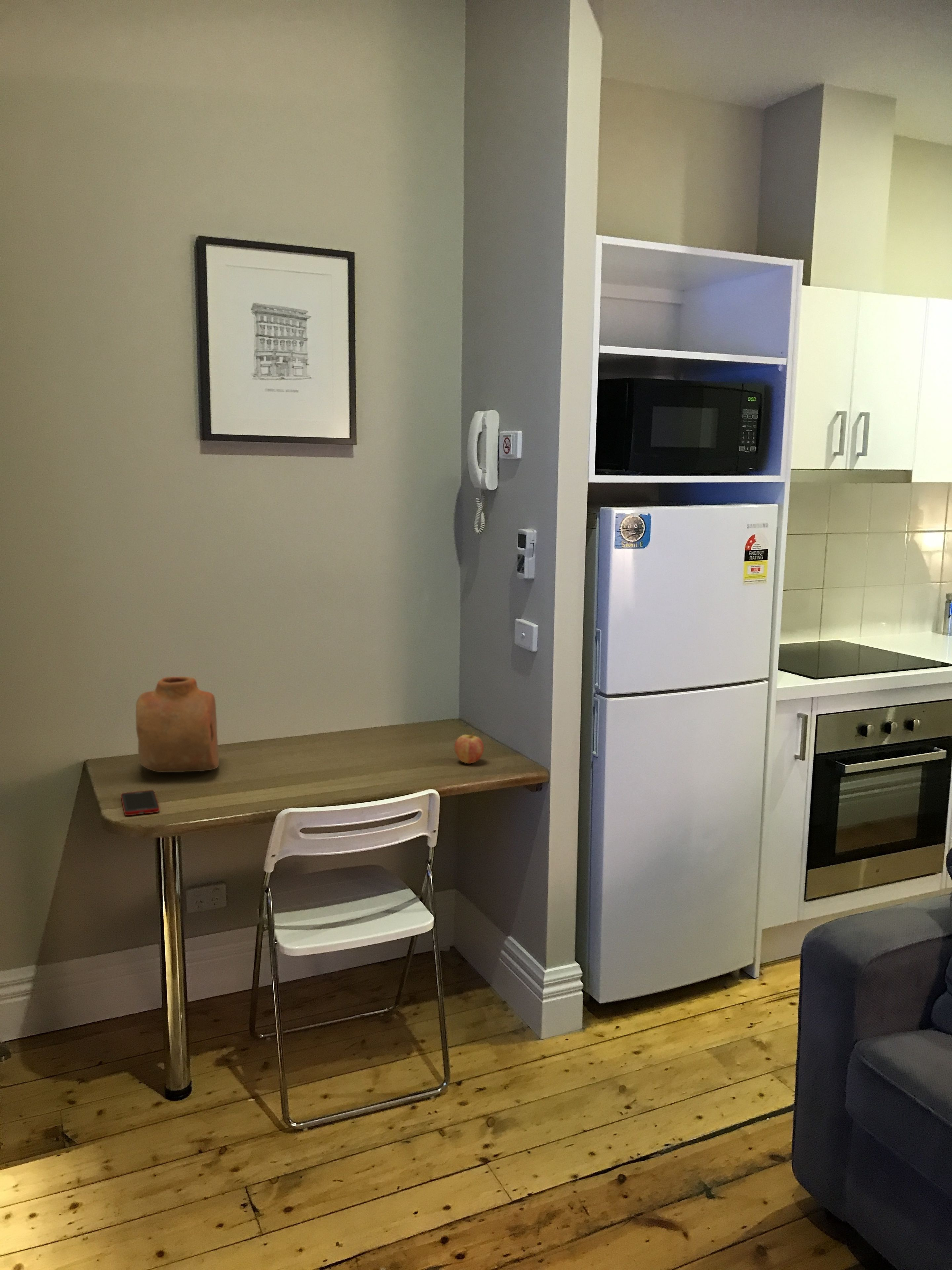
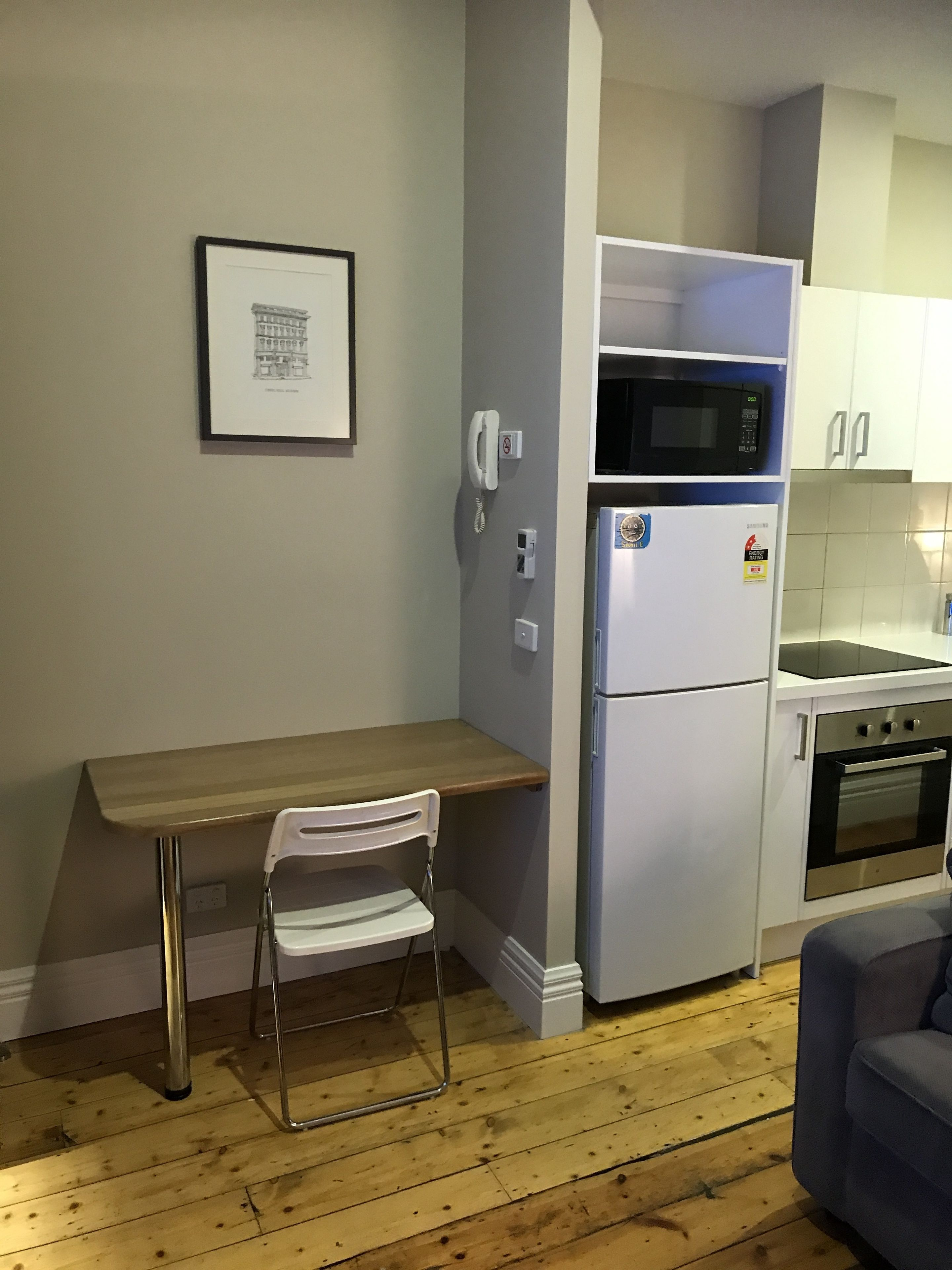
- vase [136,676,219,772]
- fruit [454,732,484,764]
- cell phone [121,790,160,816]
